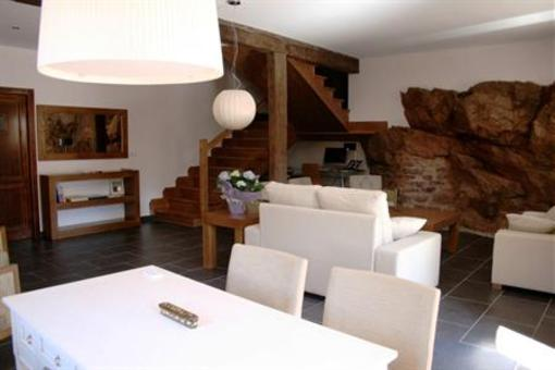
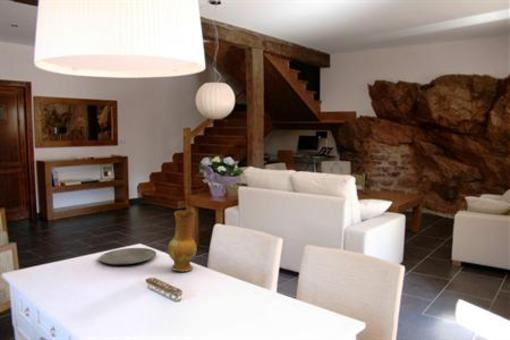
+ ceramic jug [167,209,198,273]
+ plate [98,247,157,265]
